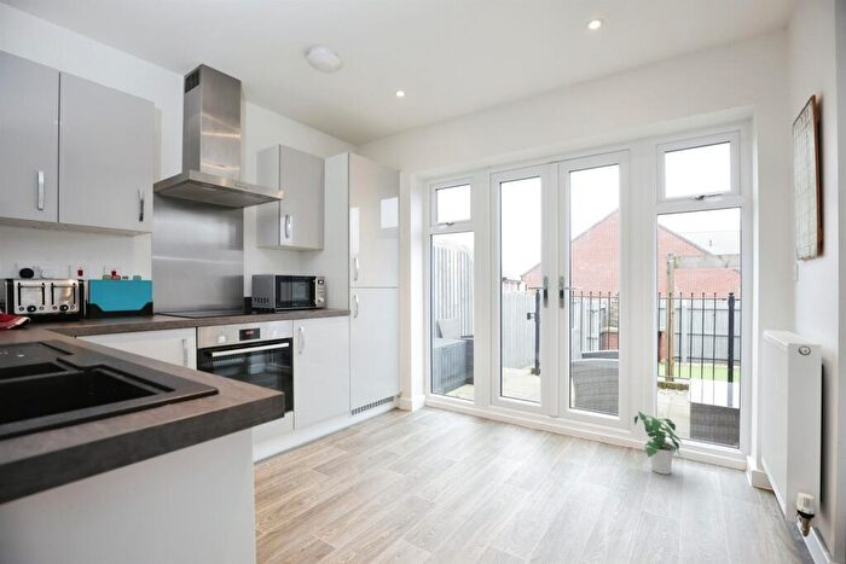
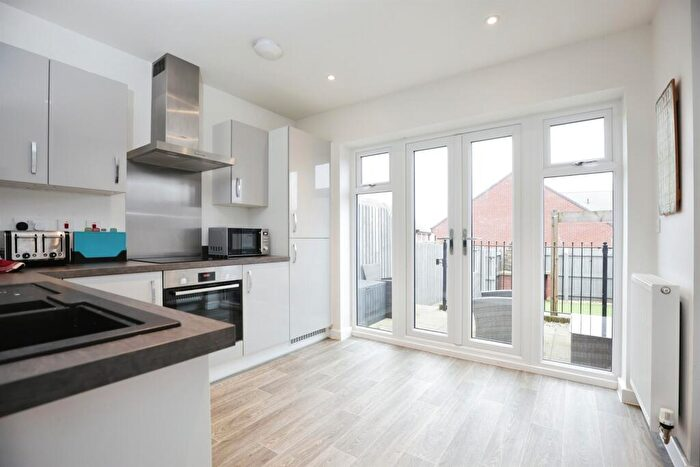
- potted plant [633,411,683,476]
